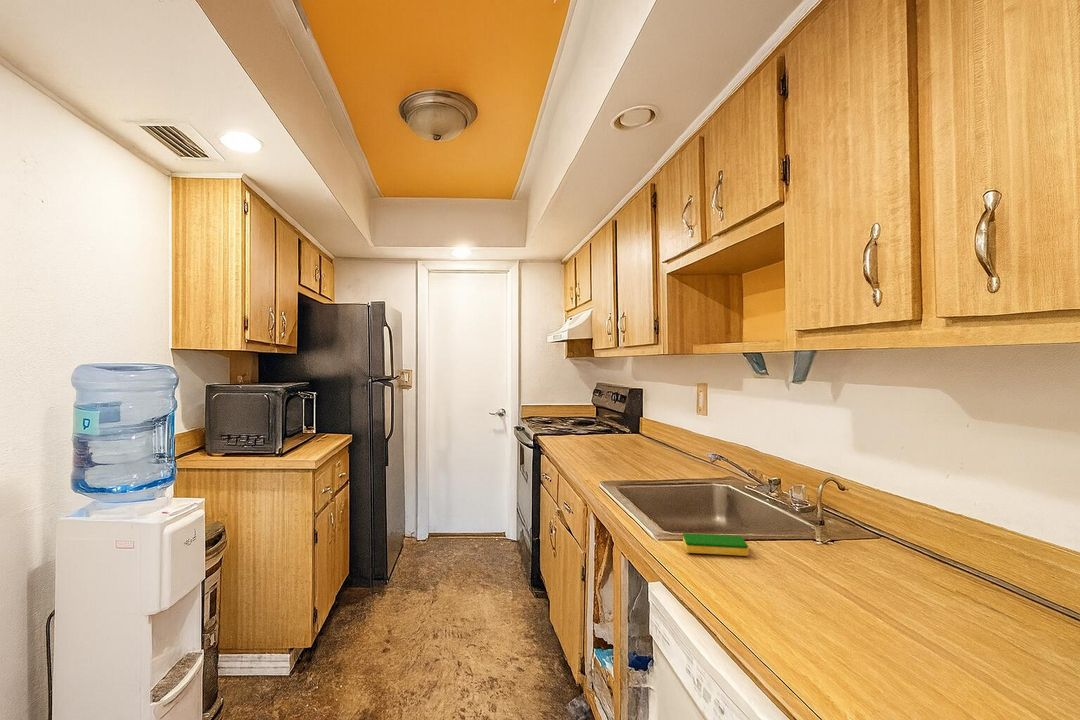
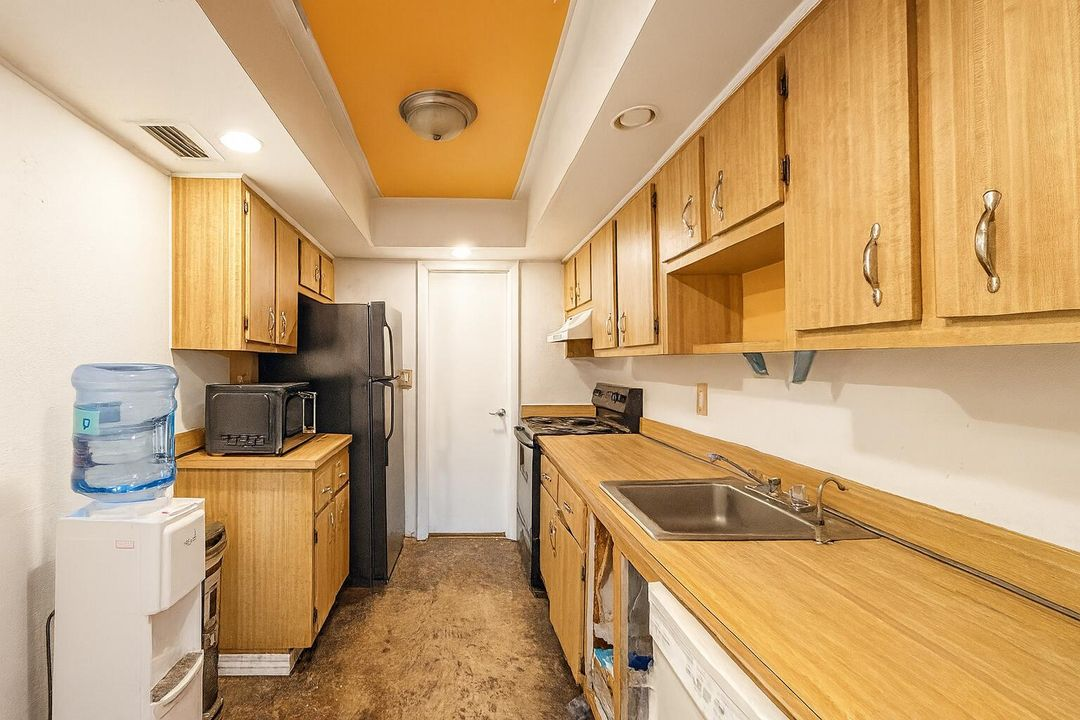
- dish sponge [682,532,749,557]
